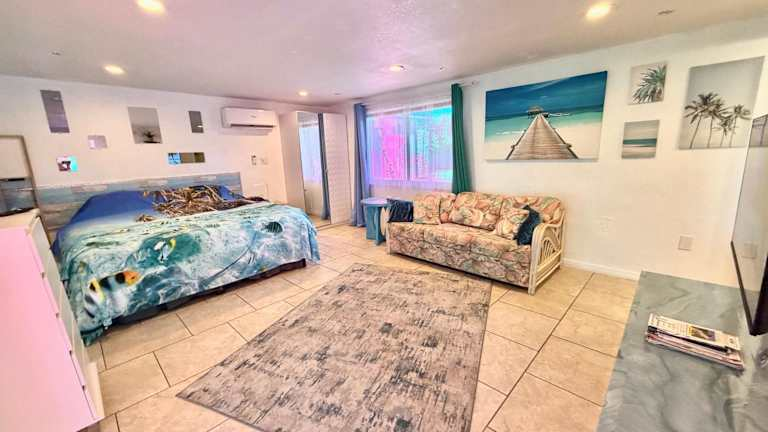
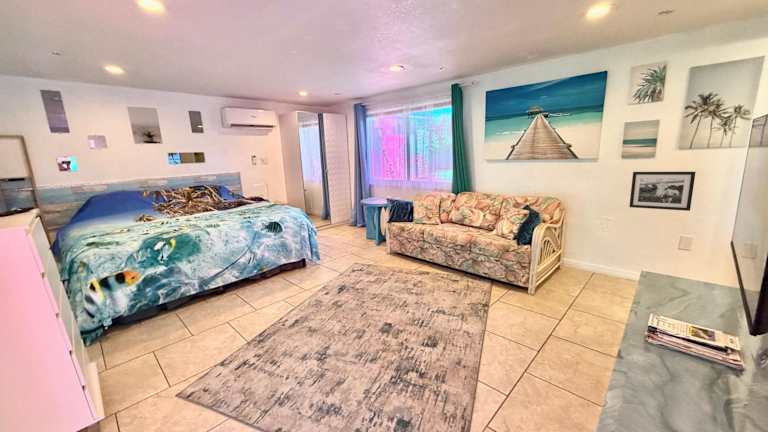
+ picture frame [628,171,696,212]
